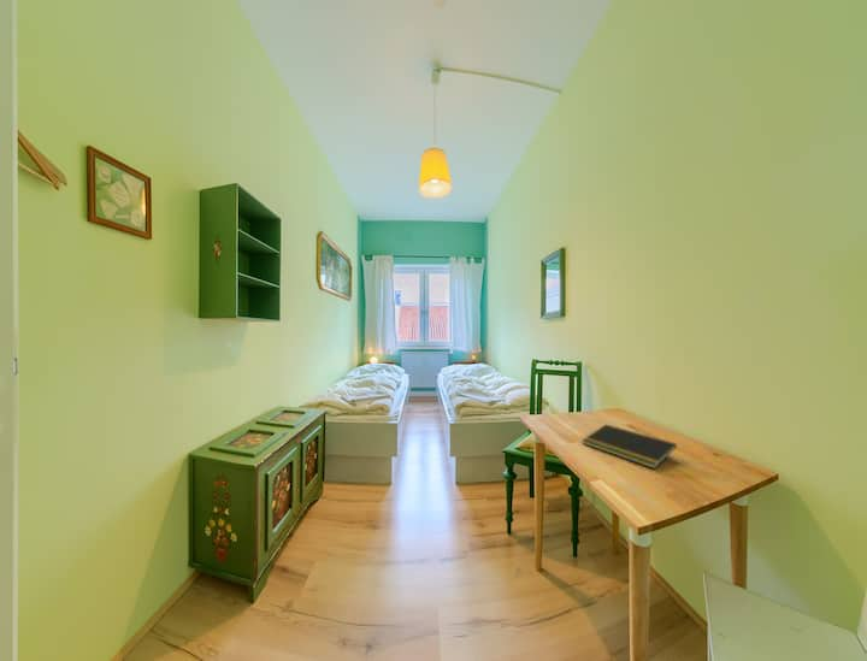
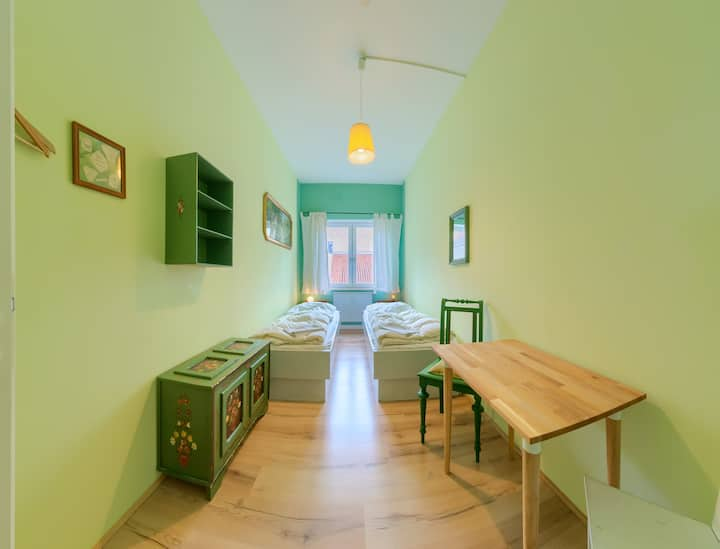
- notepad [580,424,678,470]
